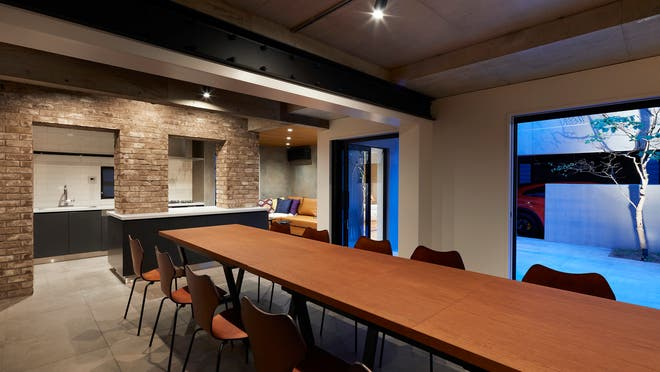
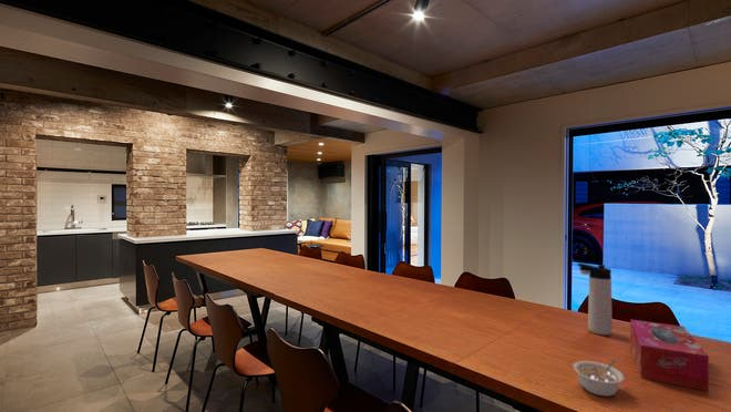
+ legume [572,359,626,398]
+ thermos bottle [576,262,614,336]
+ tissue box [629,318,710,392]
